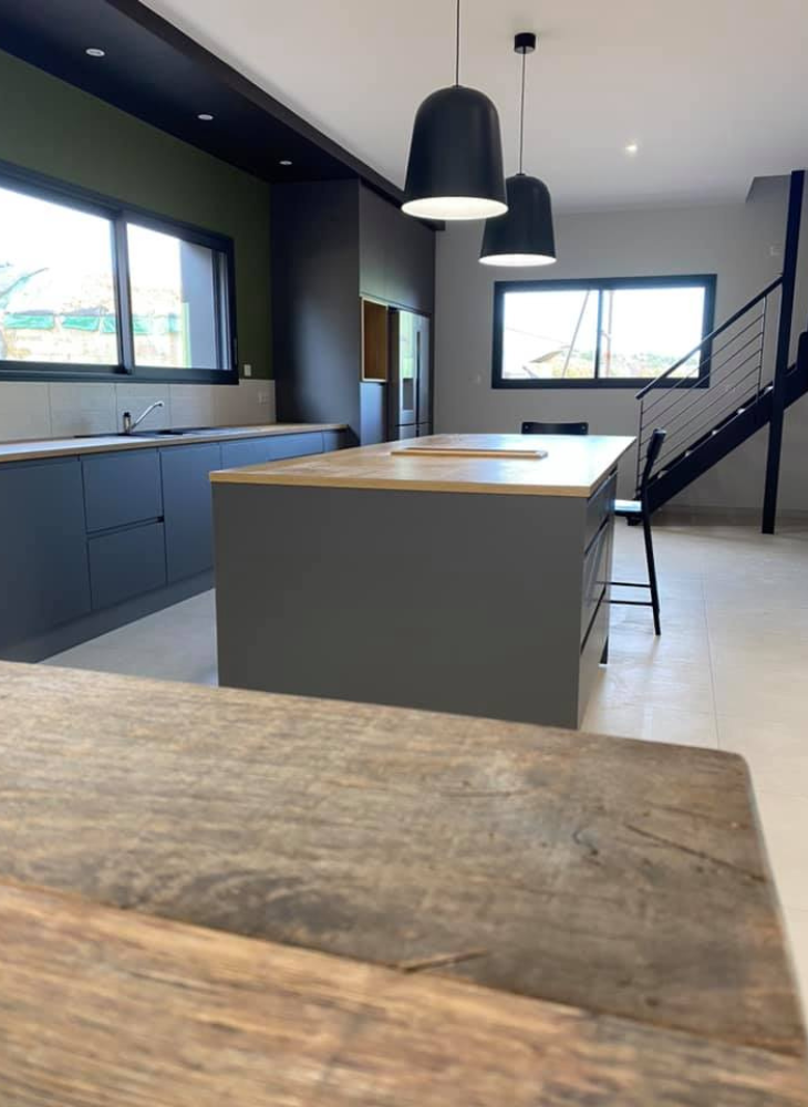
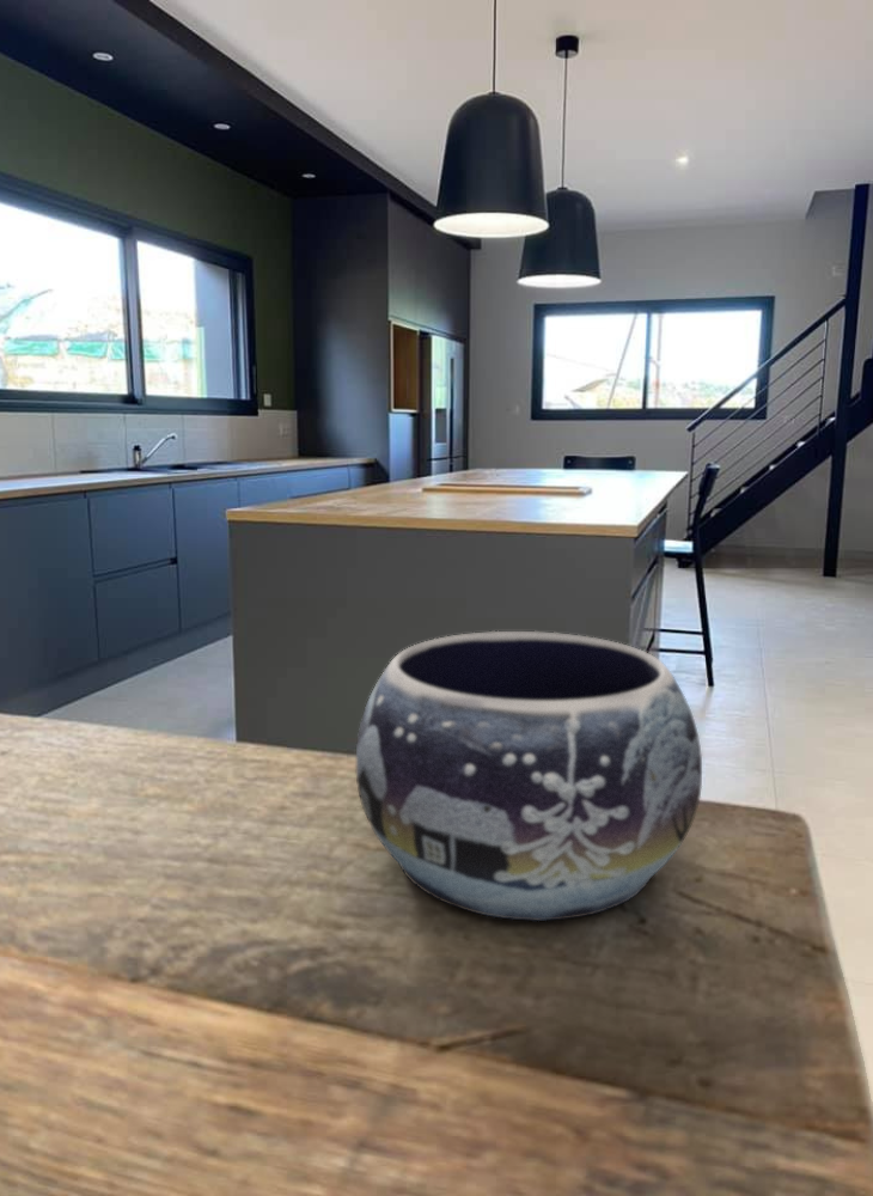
+ decorative bowl [355,630,703,922]
